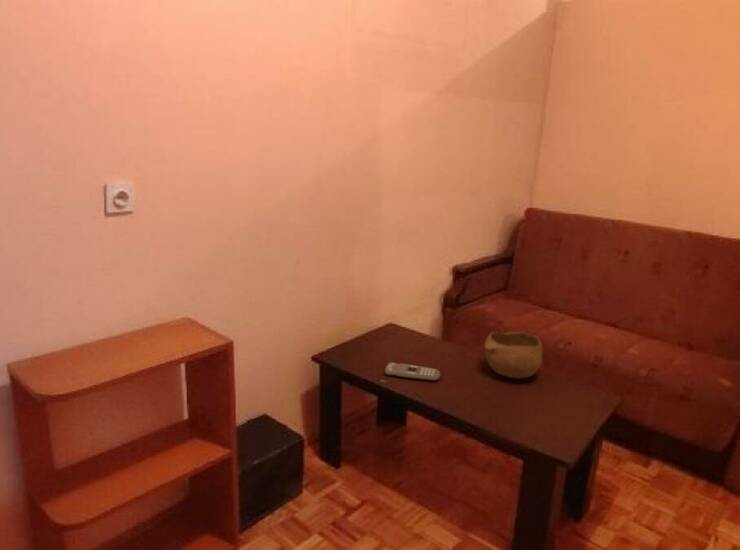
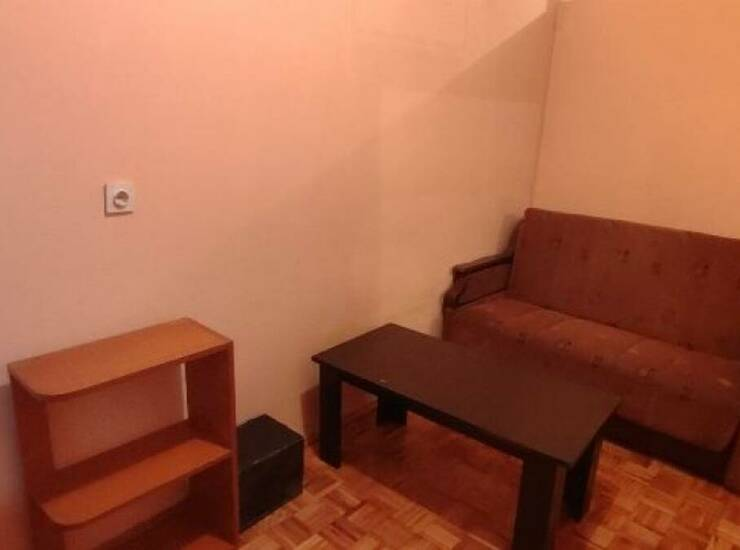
- bowl [484,331,543,379]
- remote control [384,361,441,382]
